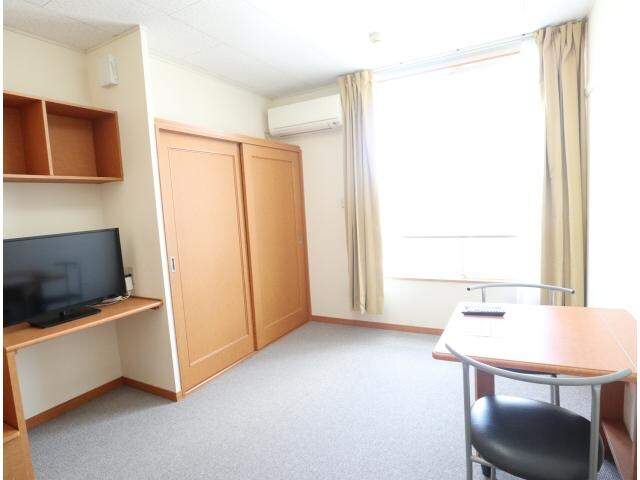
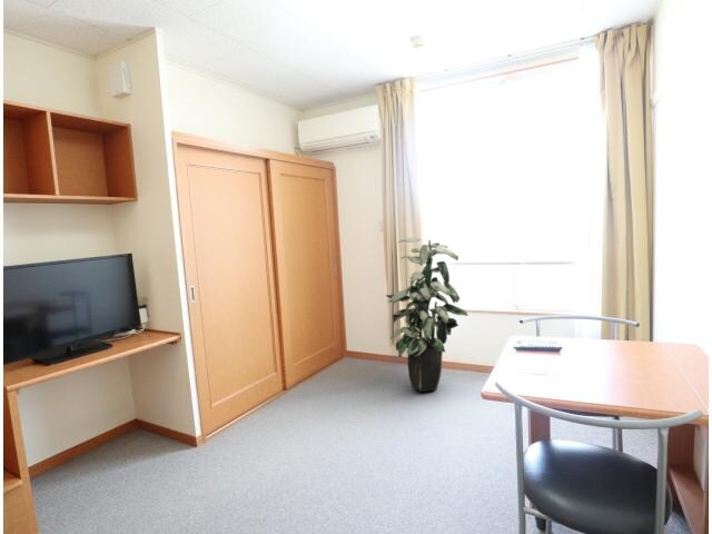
+ indoor plant [385,237,469,393]
